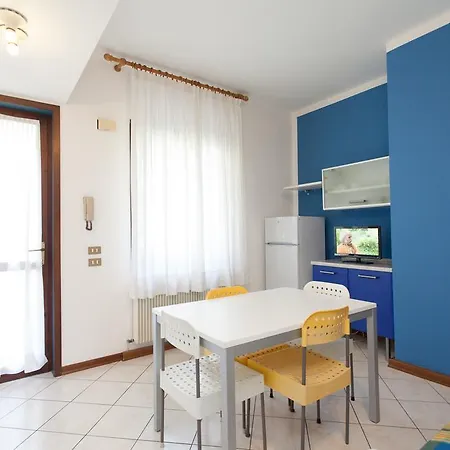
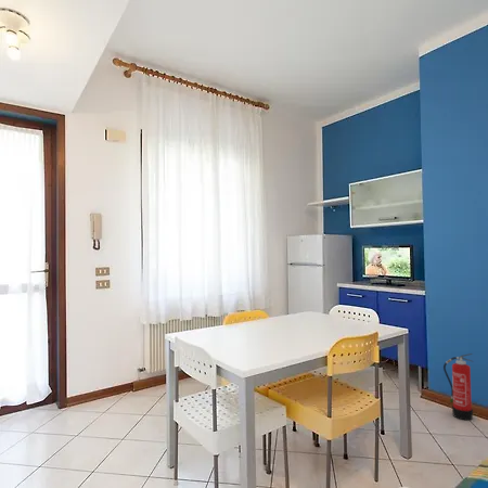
+ fire extinguisher [442,352,474,422]
